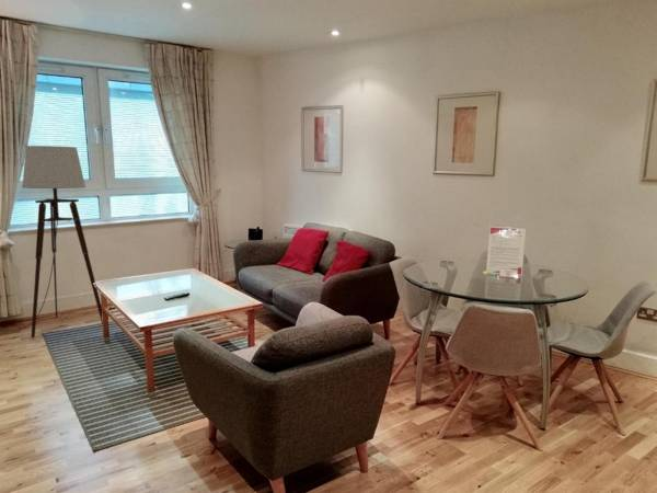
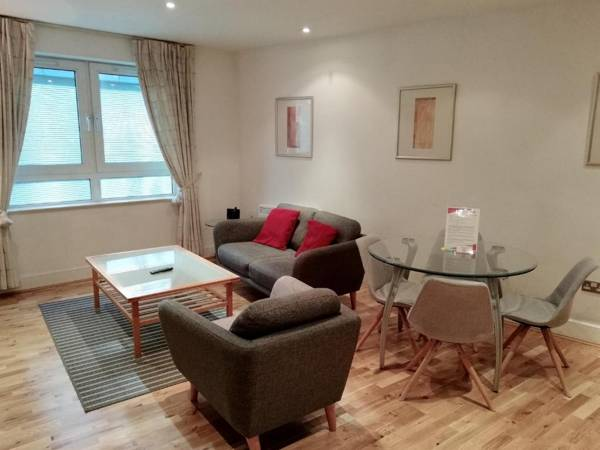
- floor lamp [0,145,104,339]
